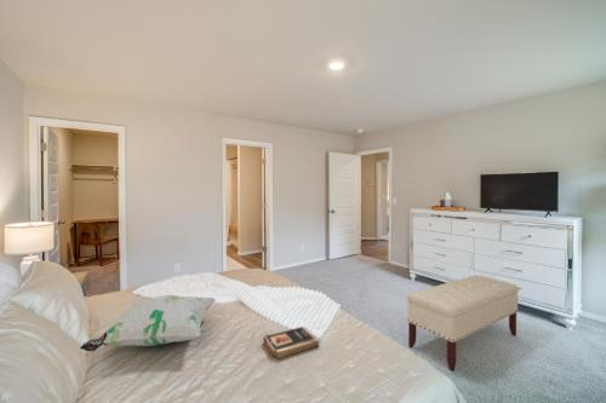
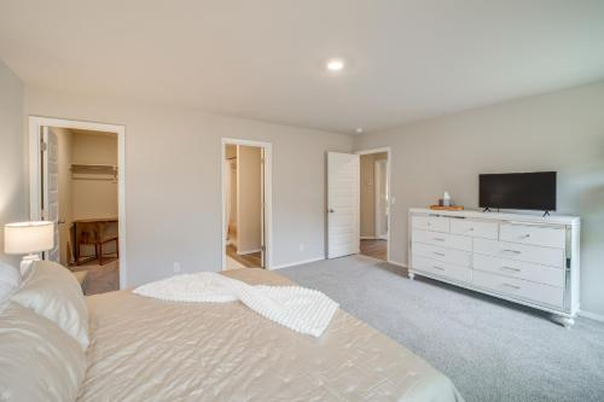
- bench [406,275,520,373]
- book [262,326,320,359]
- decorative pillow [79,294,217,352]
